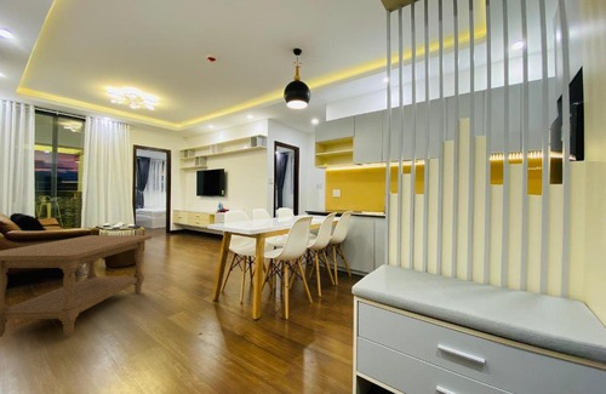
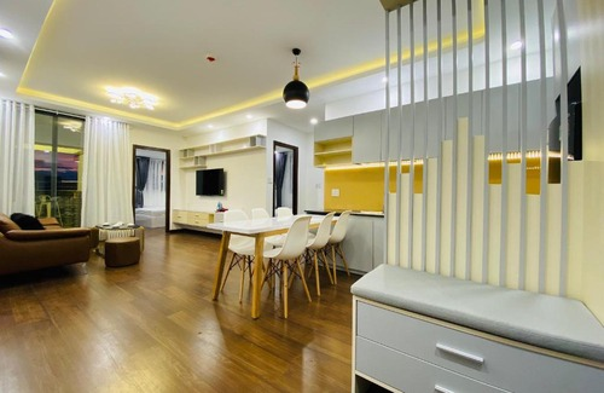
- coffee table [0,234,153,338]
